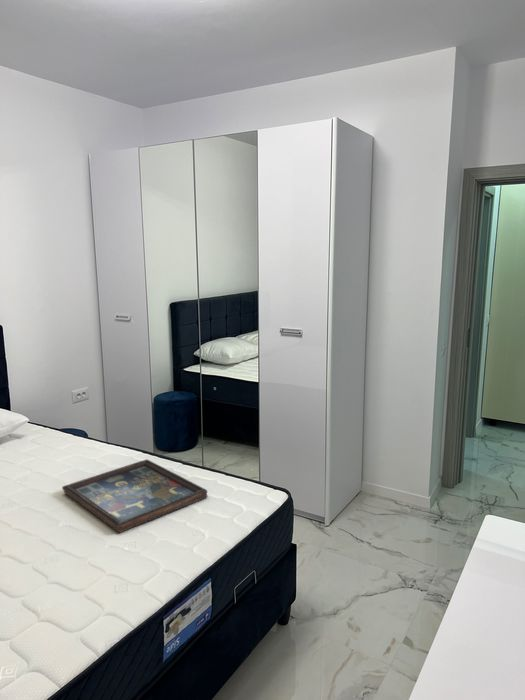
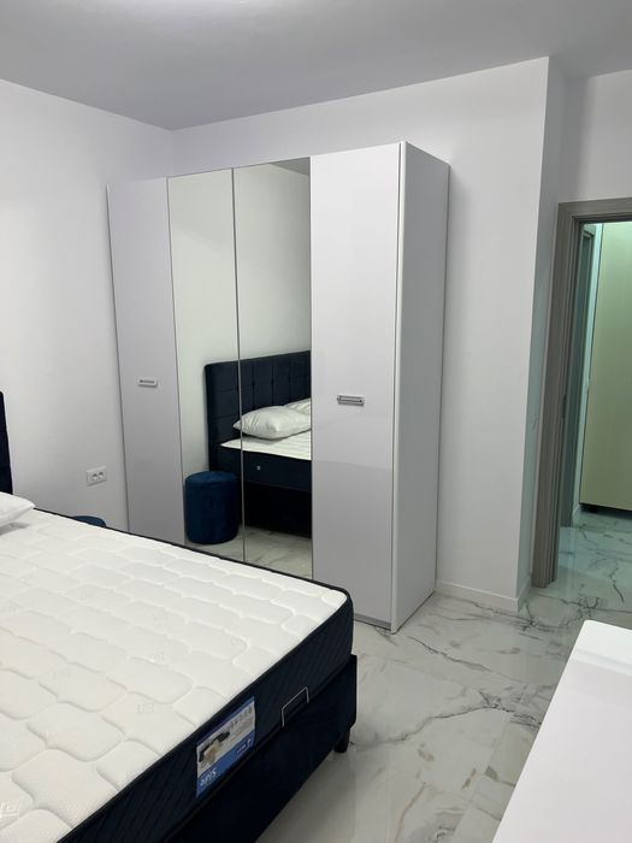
- decorative tray [61,459,208,534]
